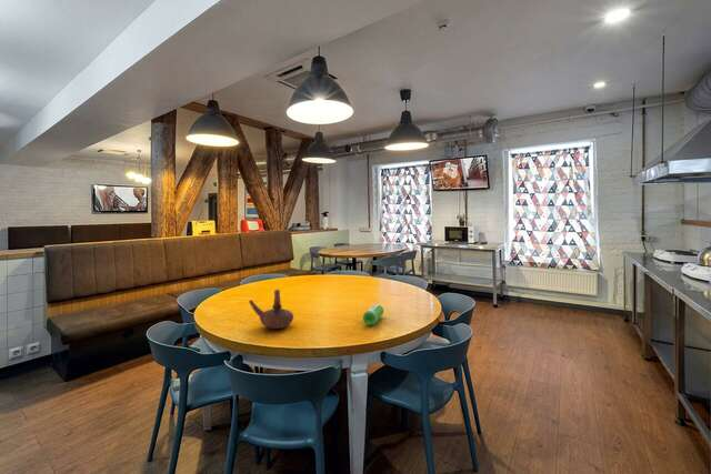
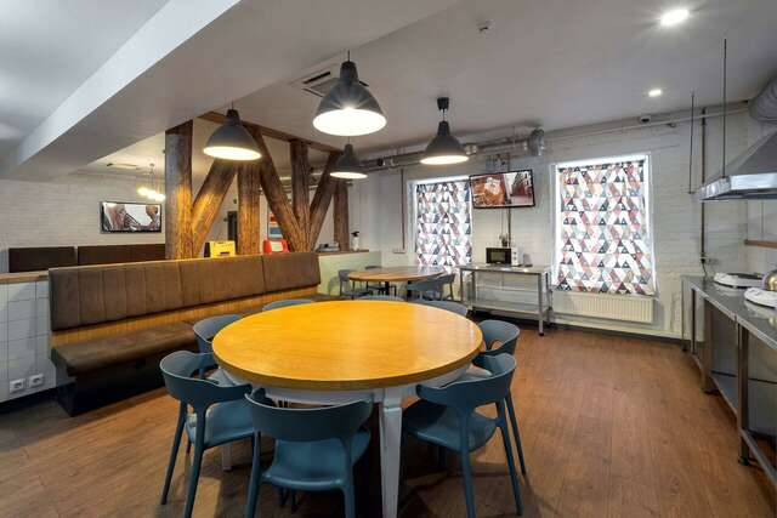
- teapot [248,289,294,330]
- speaker [362,303,384,326]
